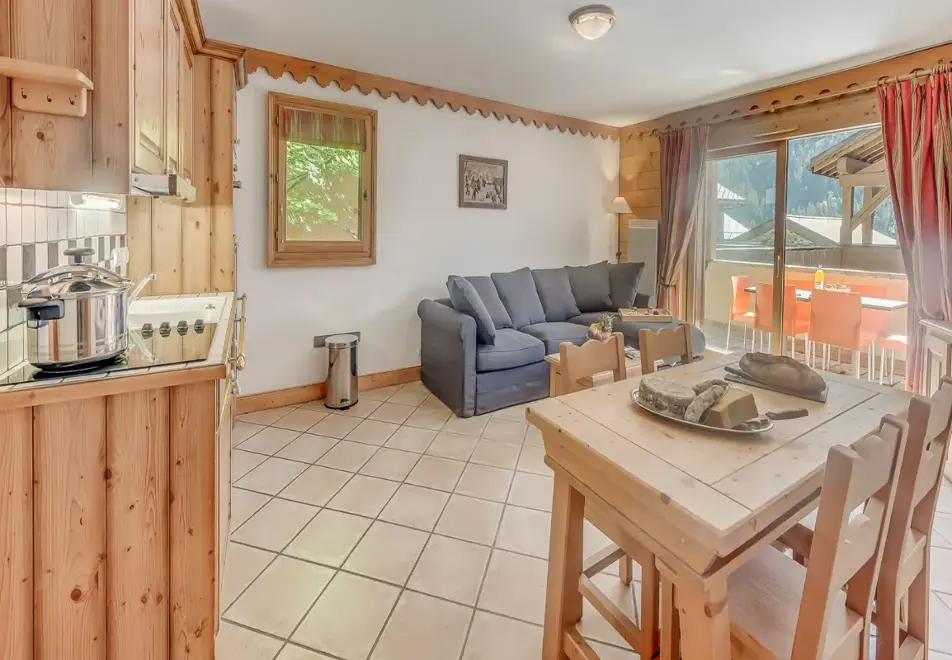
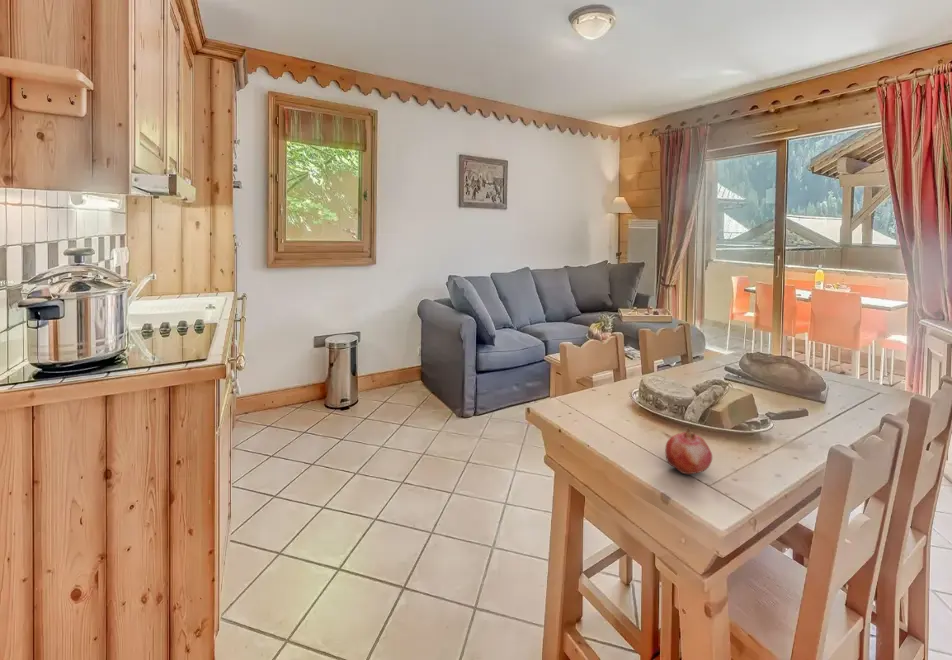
+ fruit [664,426,713,475]
